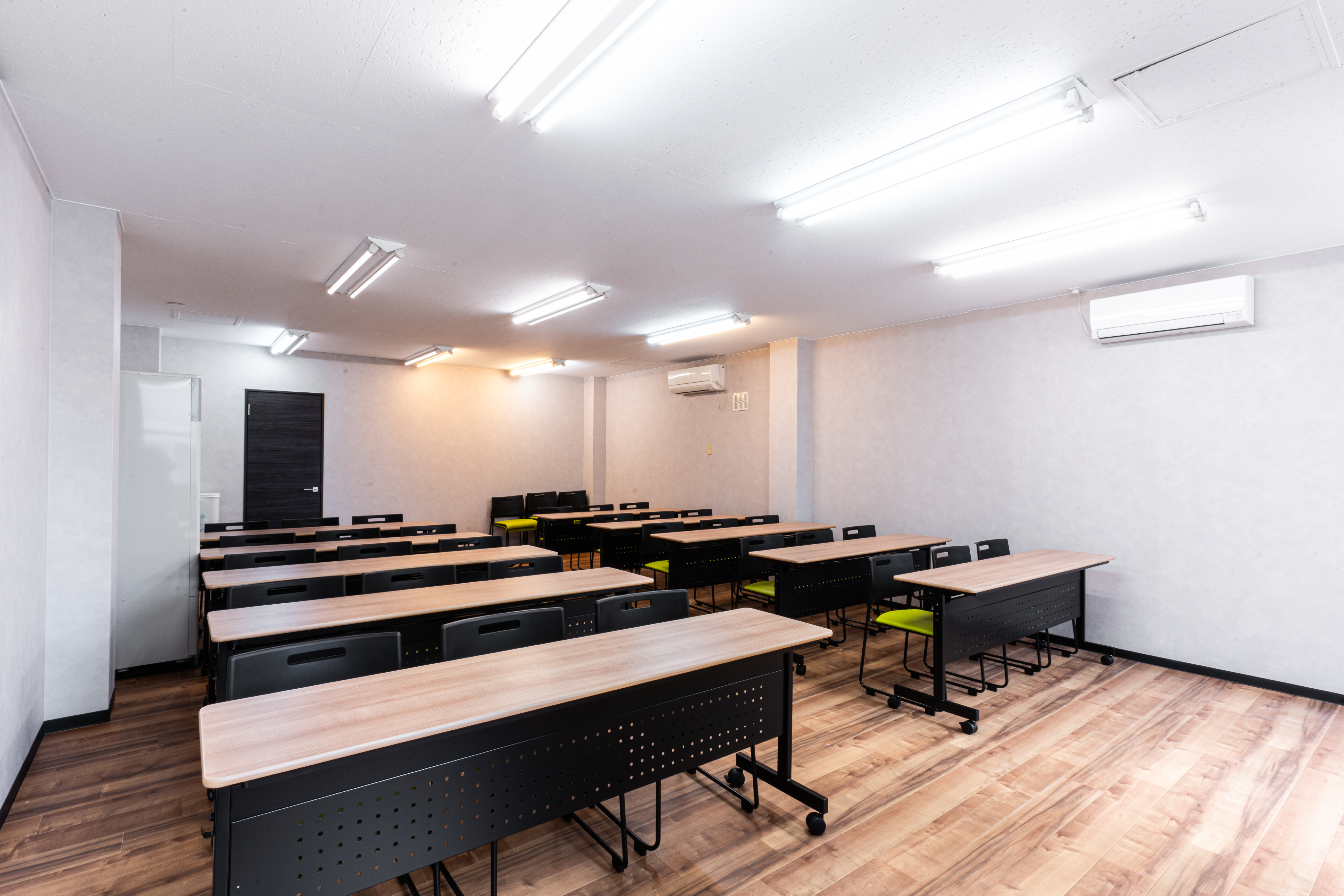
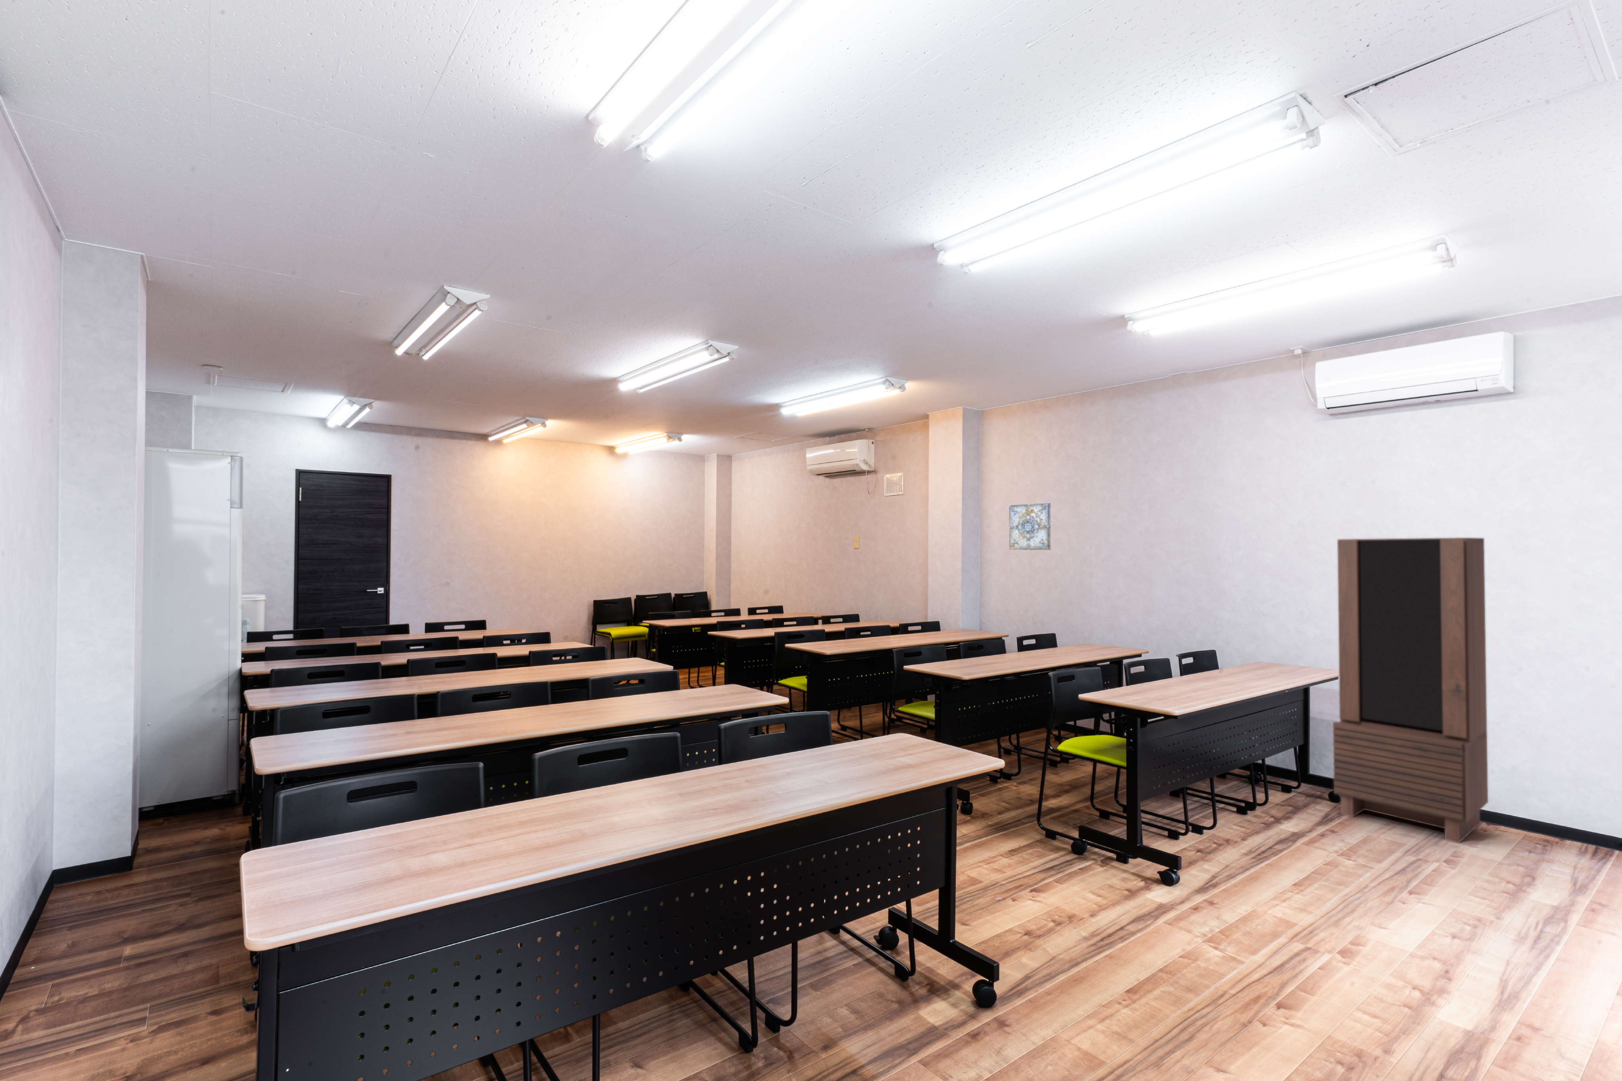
+ wall art [1009,502,1051,550]
+ bookcase [1332,537,1488,843]
